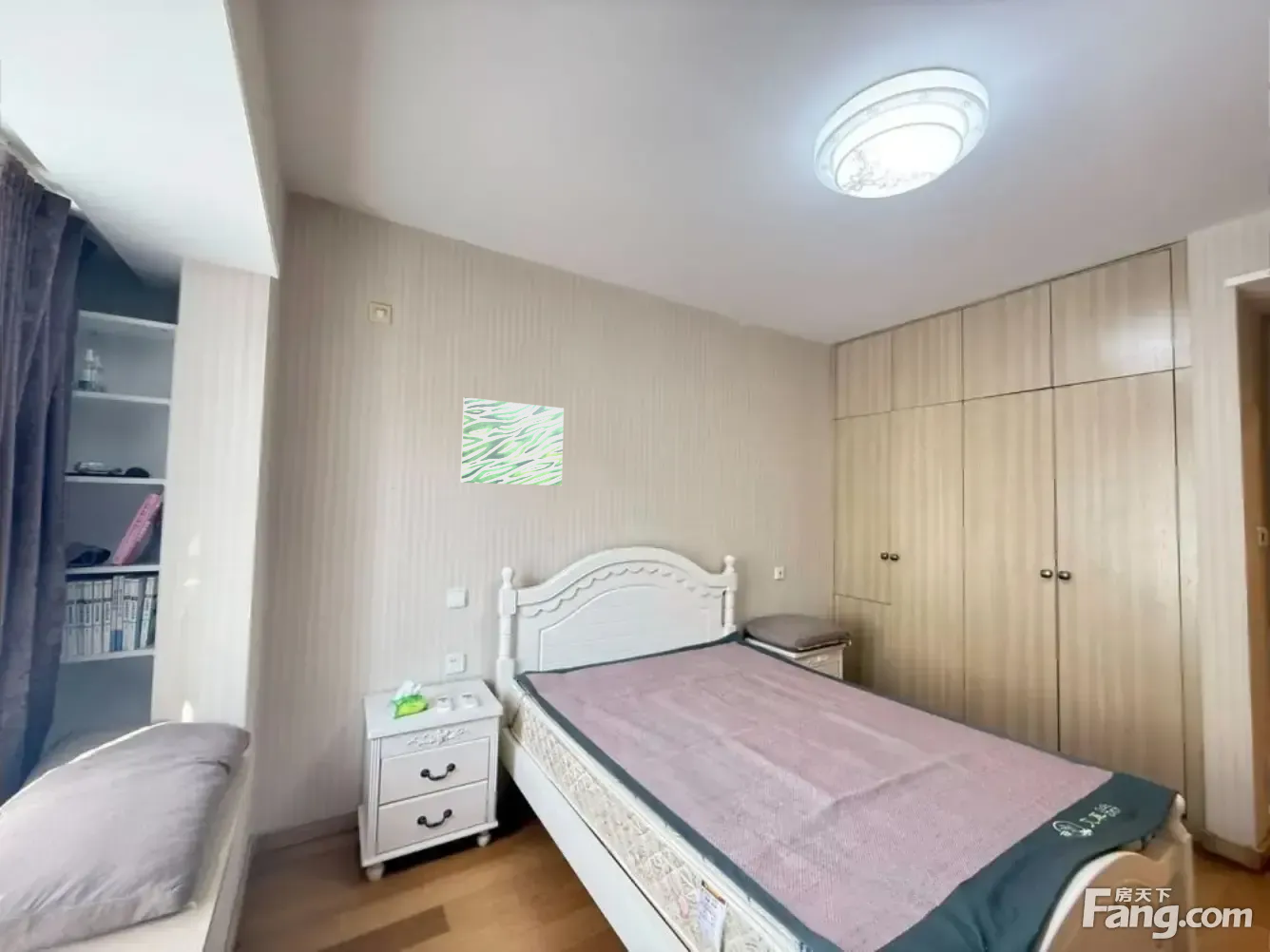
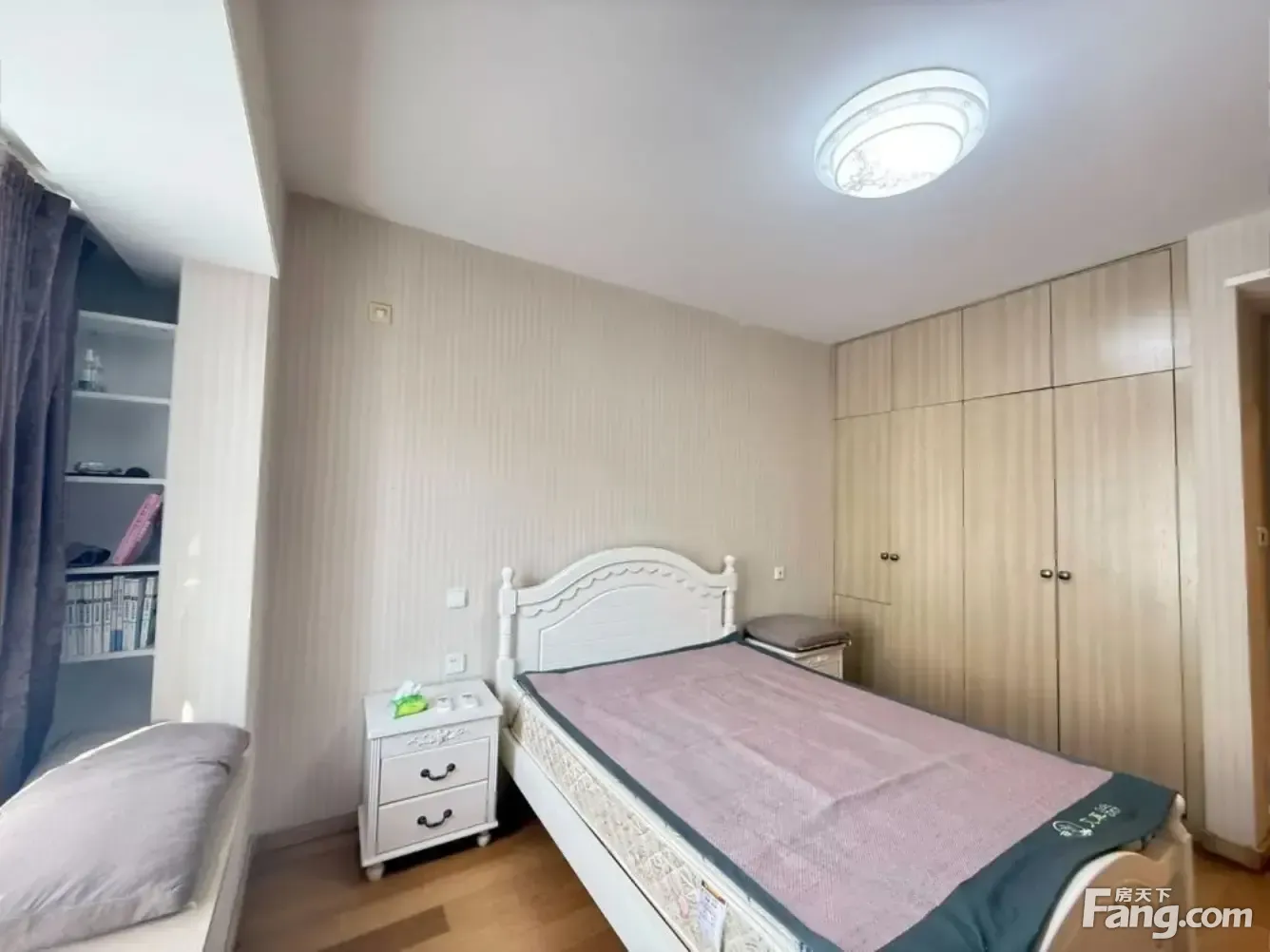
- wall art [459,396,565,486]
